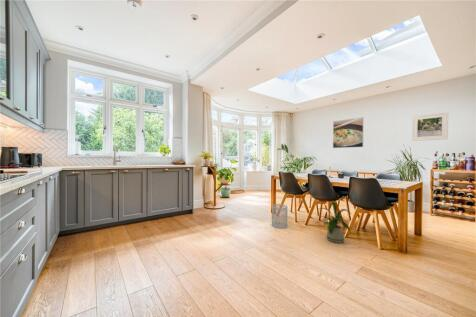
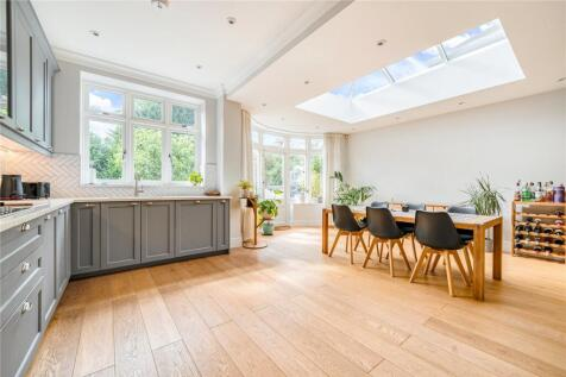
- house plant [319,200,354,244]
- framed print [332,116,365,149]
- wastebasket [271,203,289,229]
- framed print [411,111,449,142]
